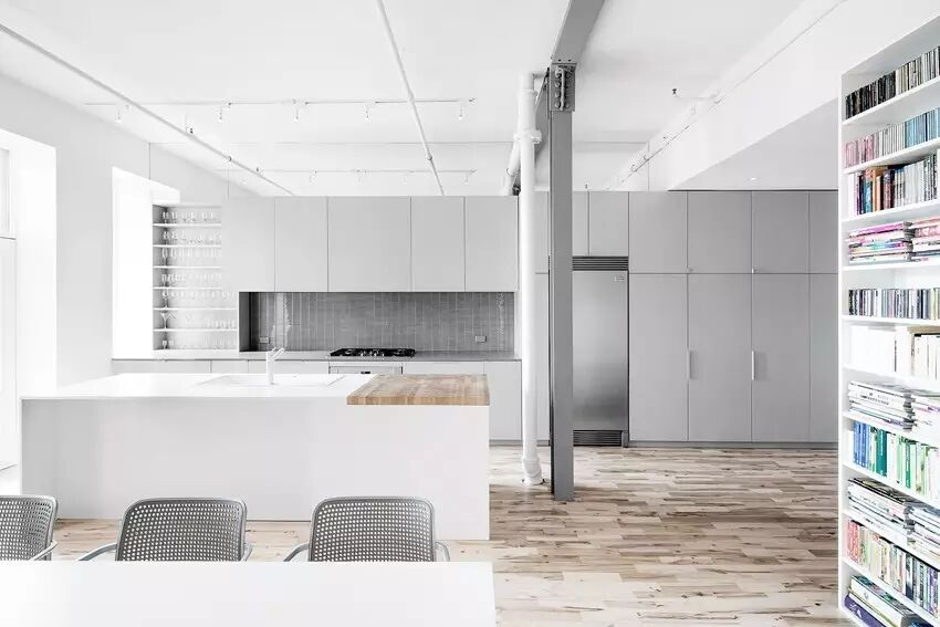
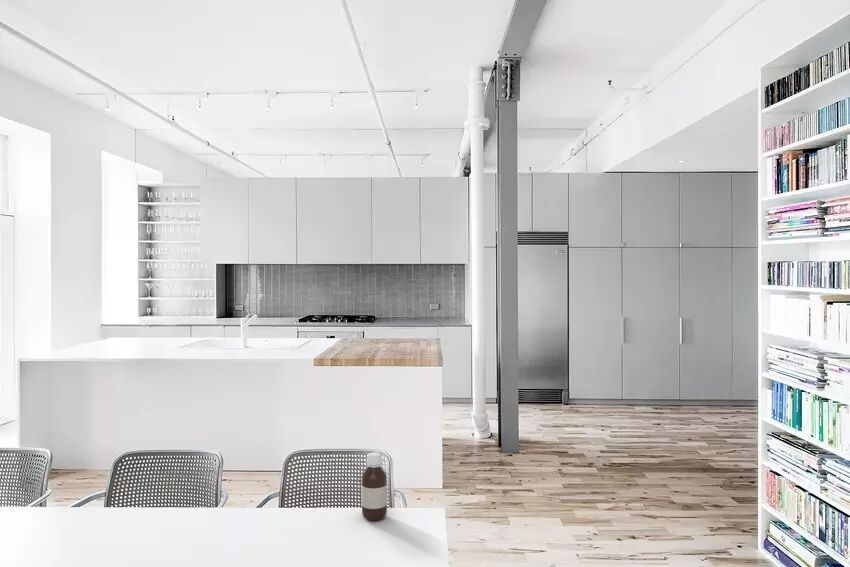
+ bottle [361,451,388,521]
